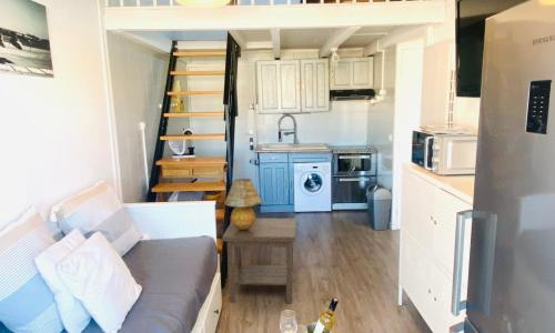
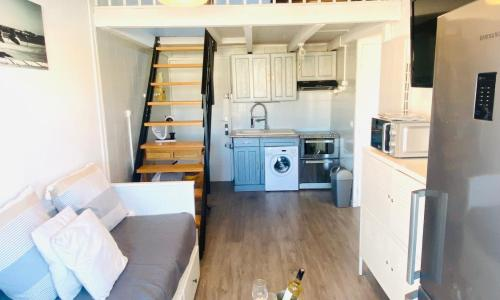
- table lamp [223,178,263,230]
- side table [222,218,297,304]
